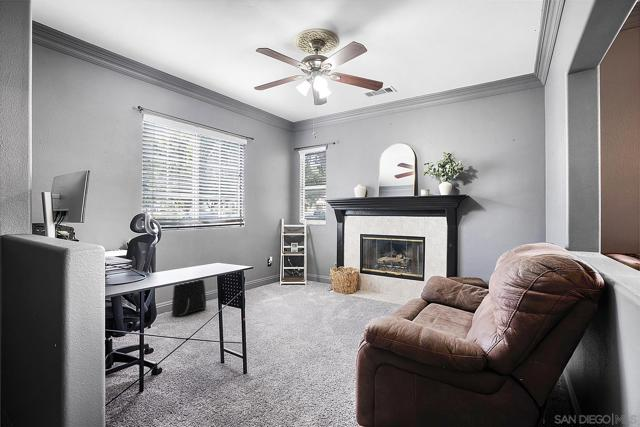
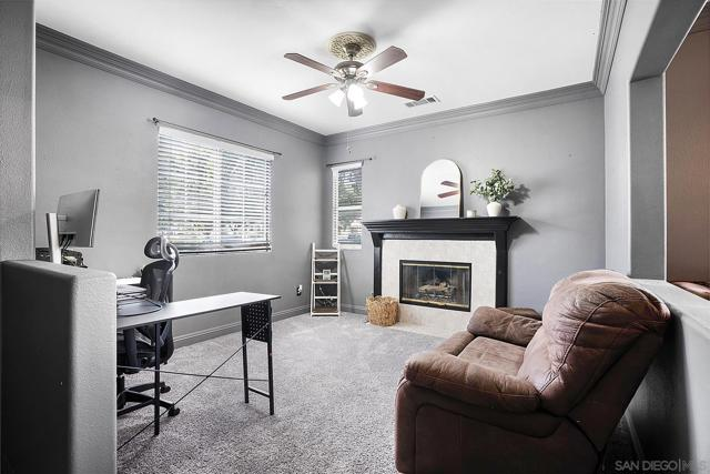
- backpack [171,279,207,317]
